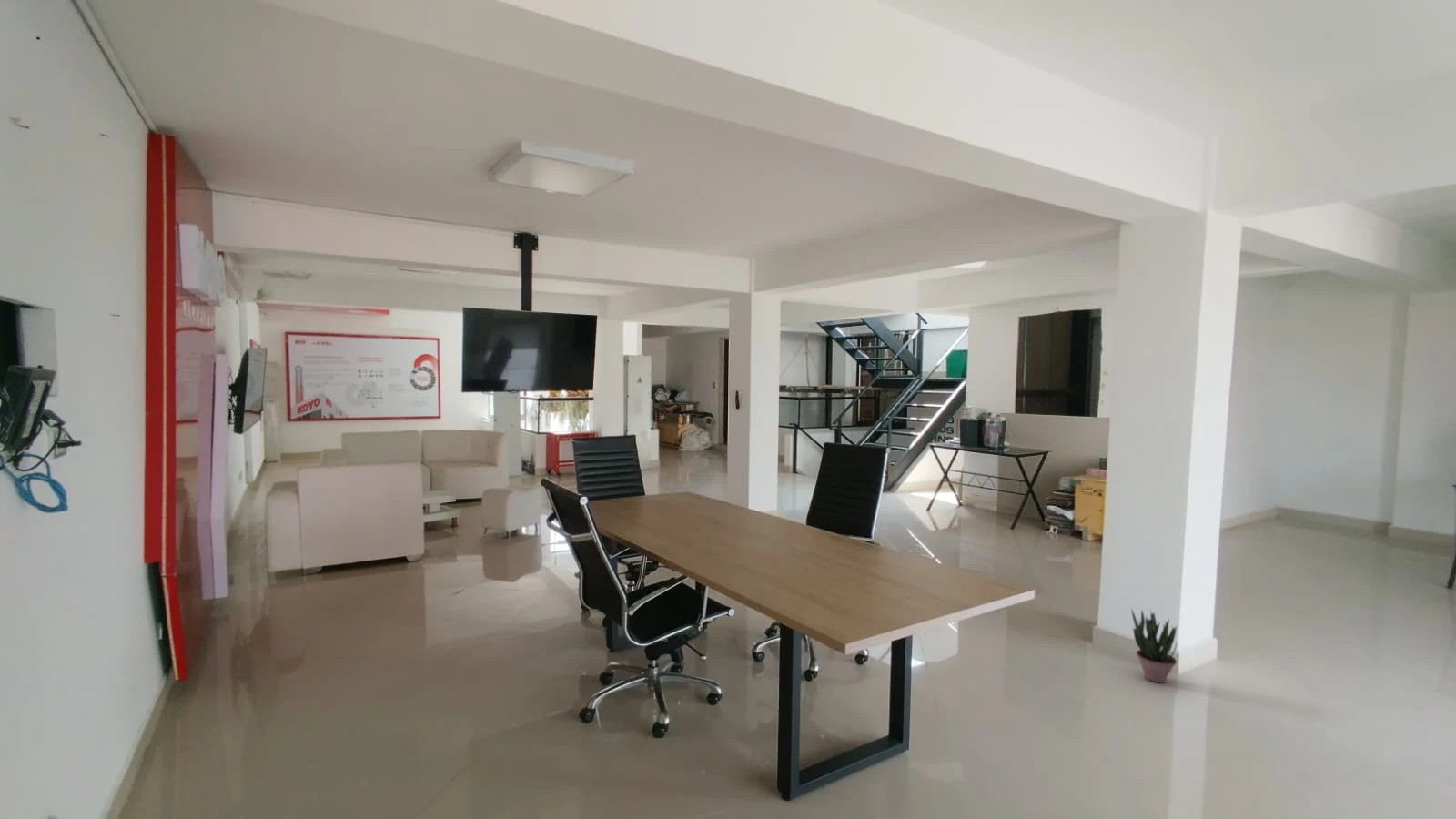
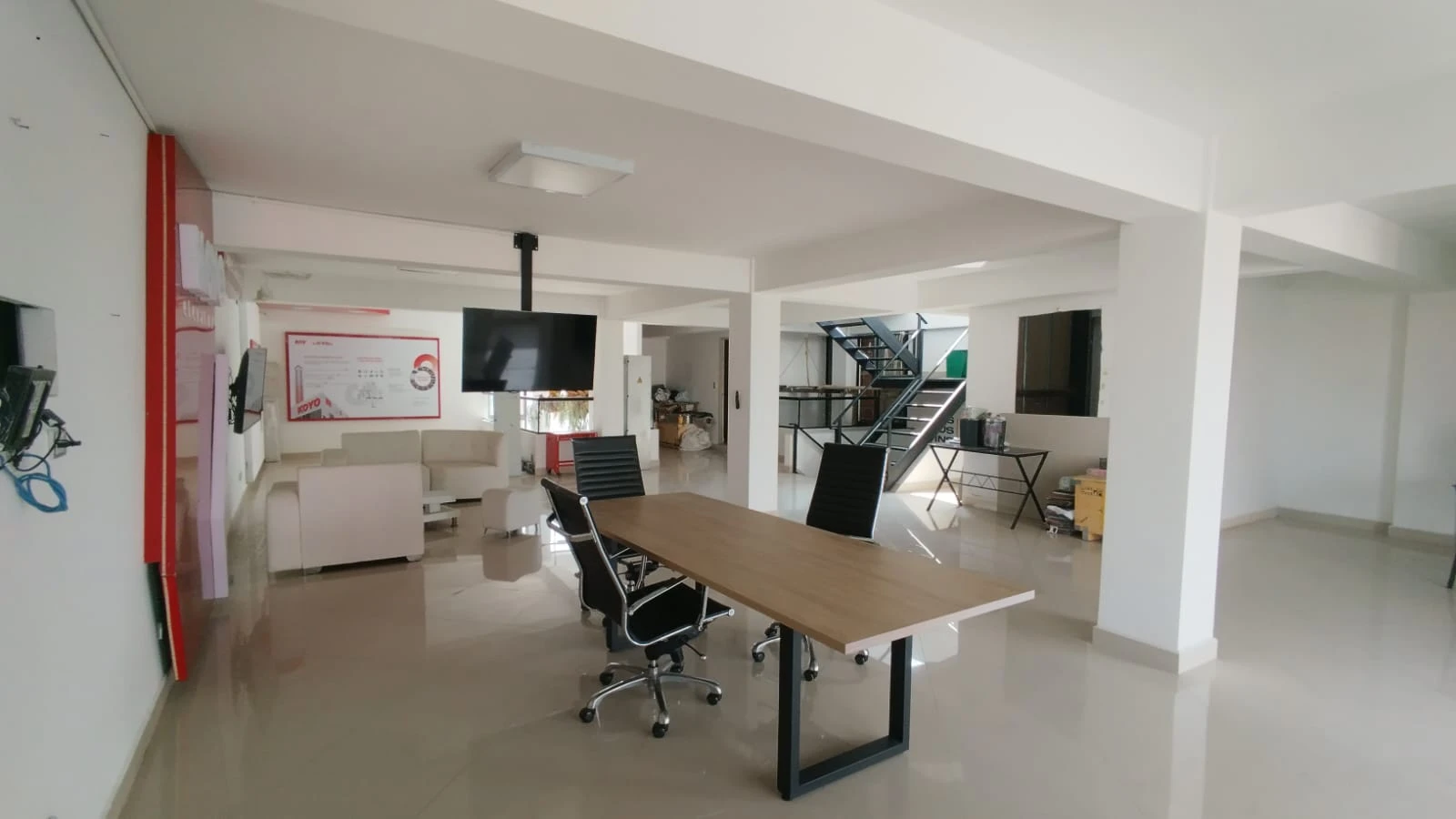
- potted plant [1130,607,1178,684]
